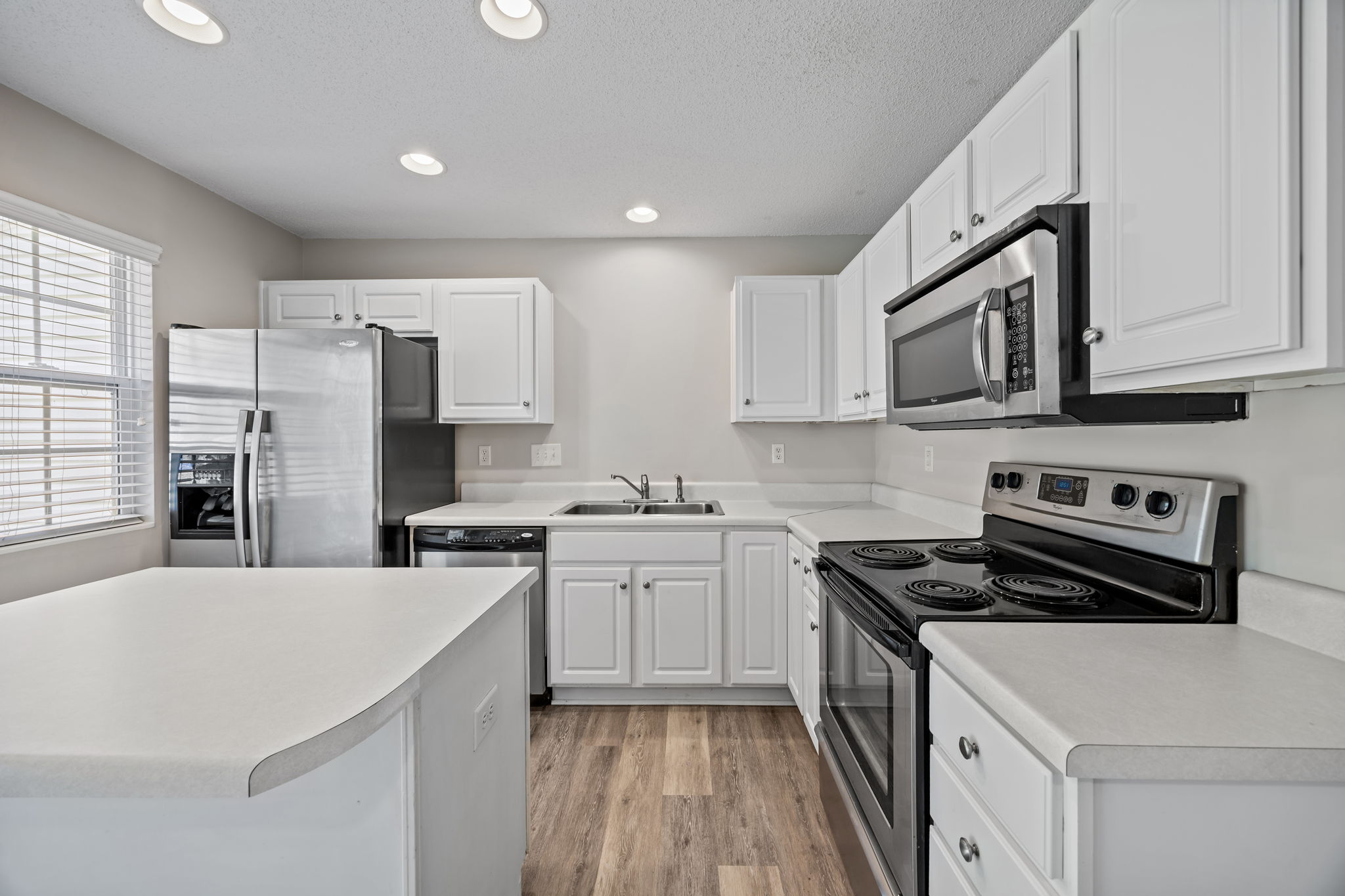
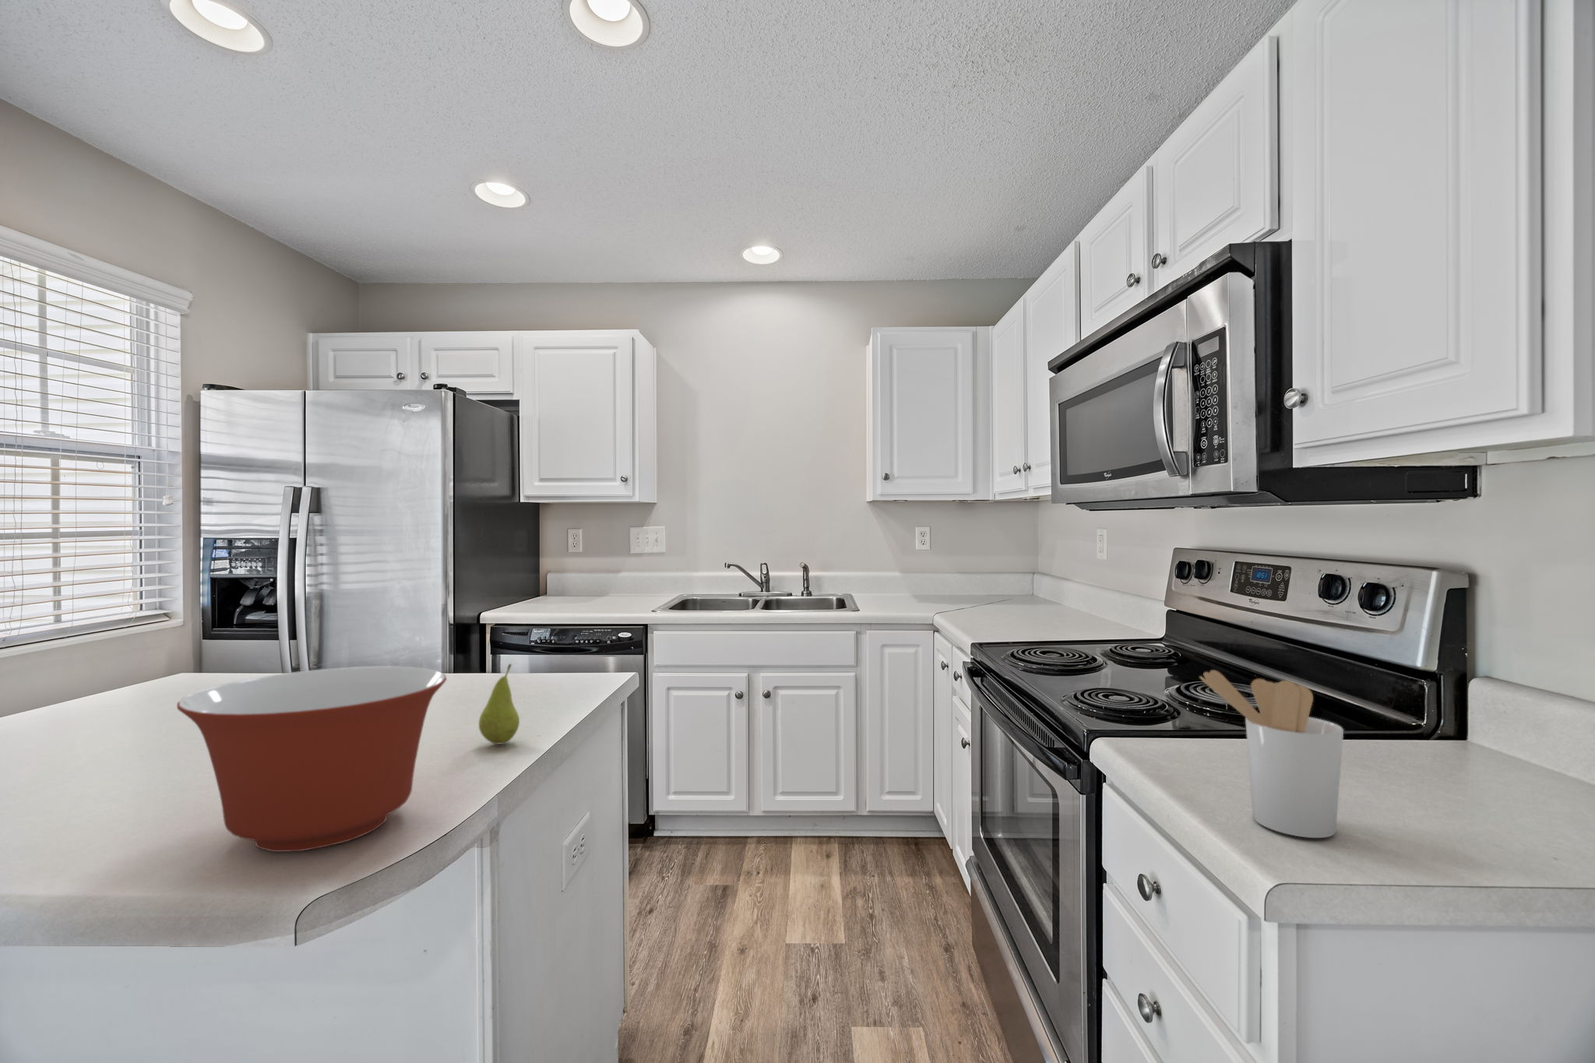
+ fruit [478,663,521,745]
+ utensil holder [1199,669,1345,839]
+ mixing bowl [176,666,448,853]
